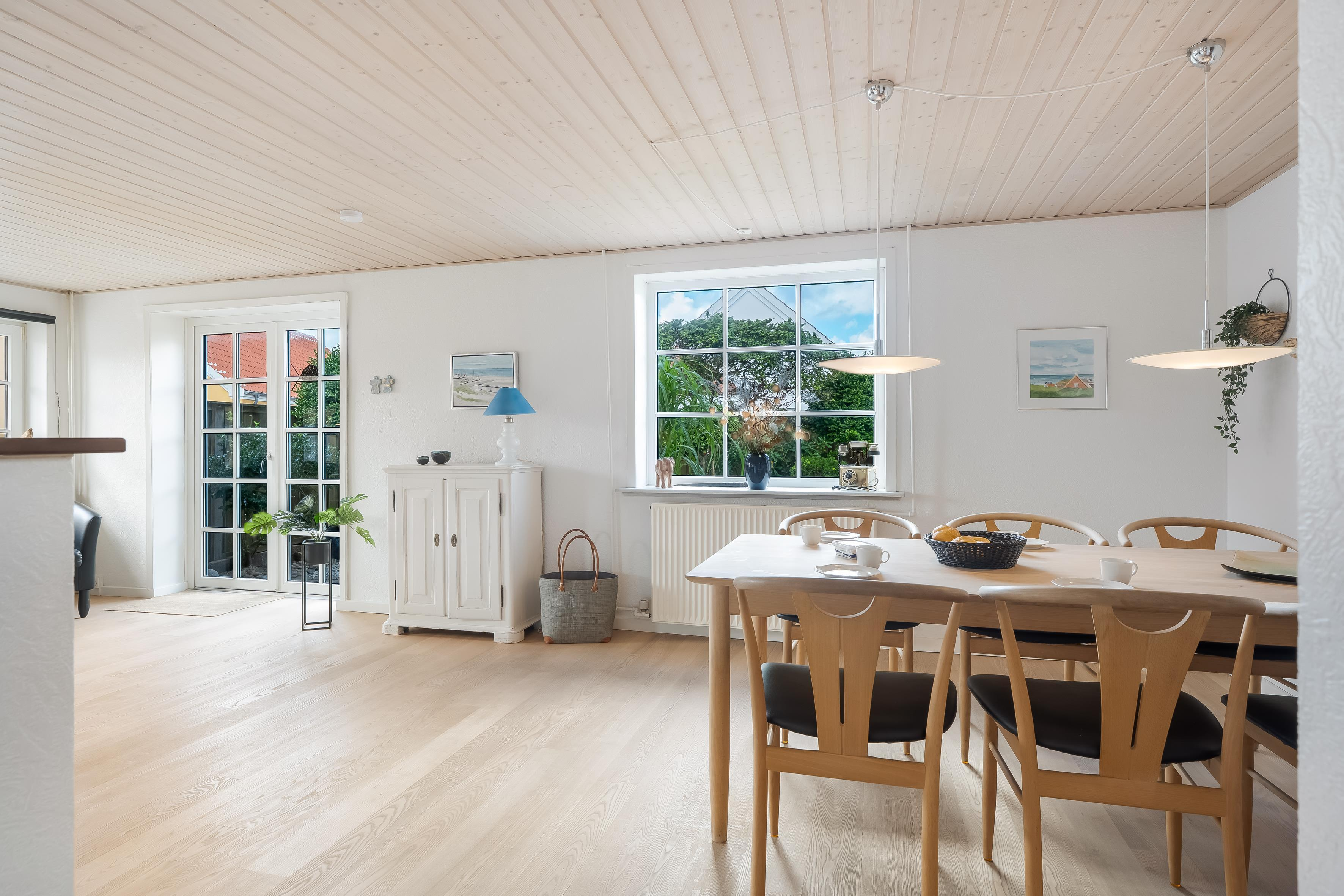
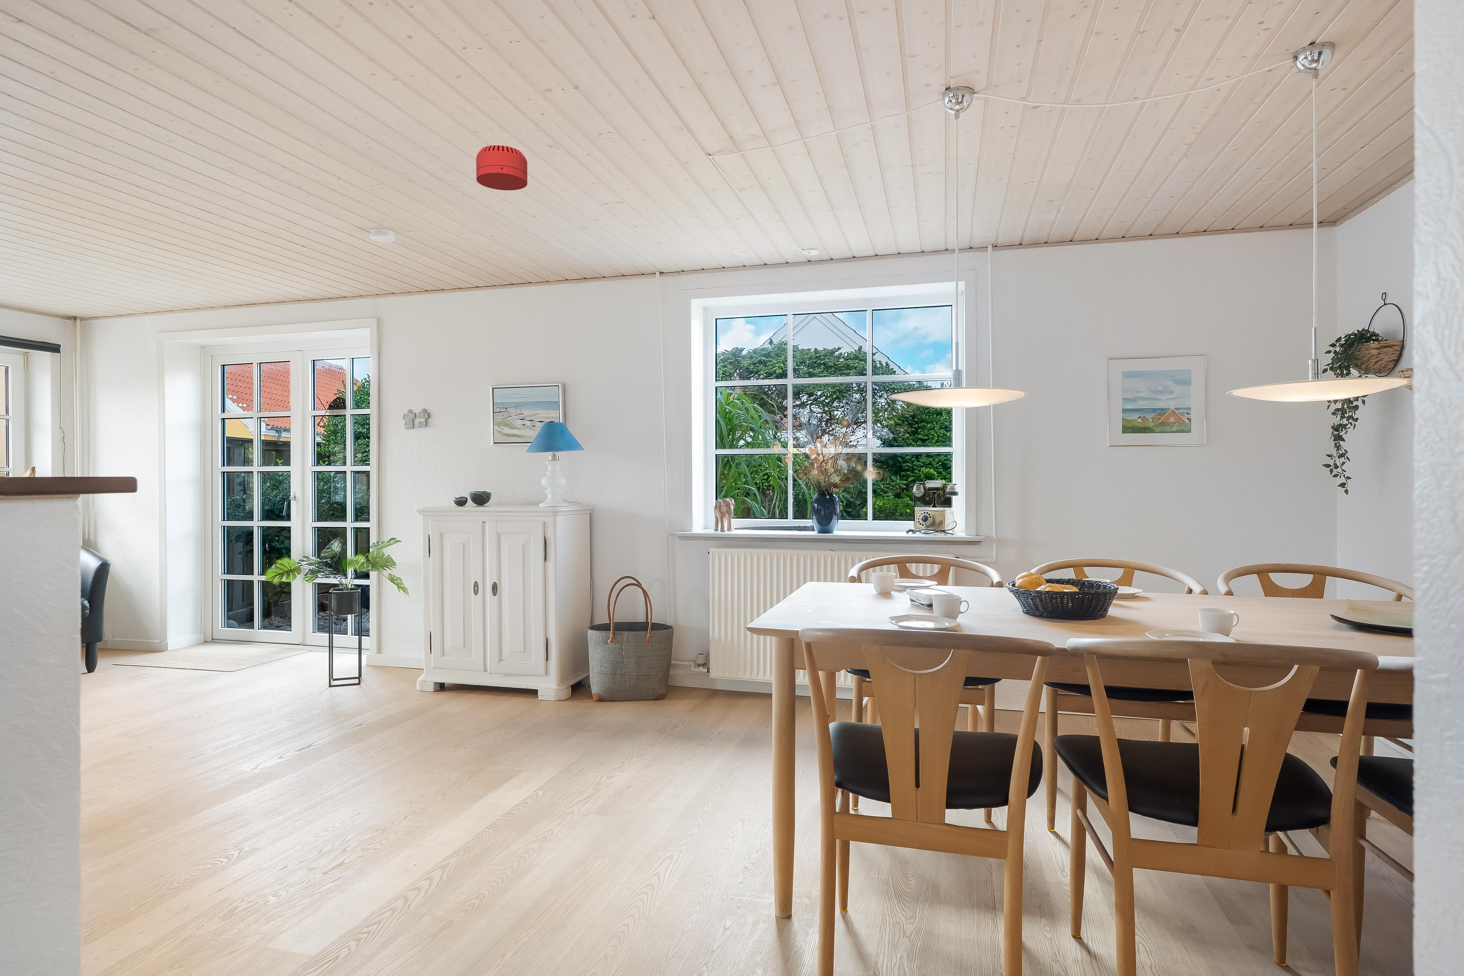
+ smoke detector [476,145,527,191]
